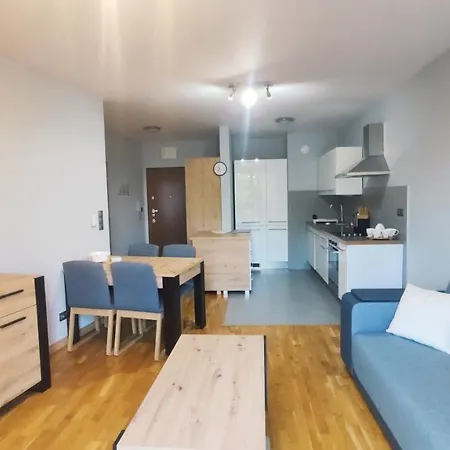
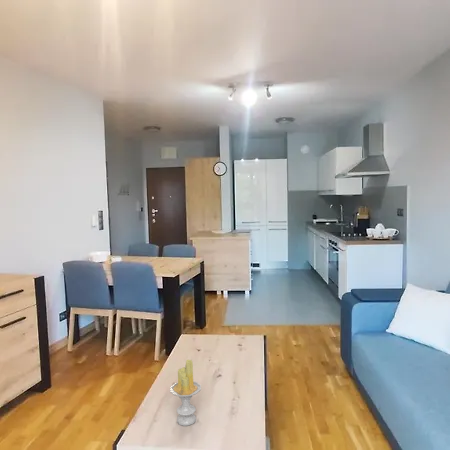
+ candle [169,359,202,427]
